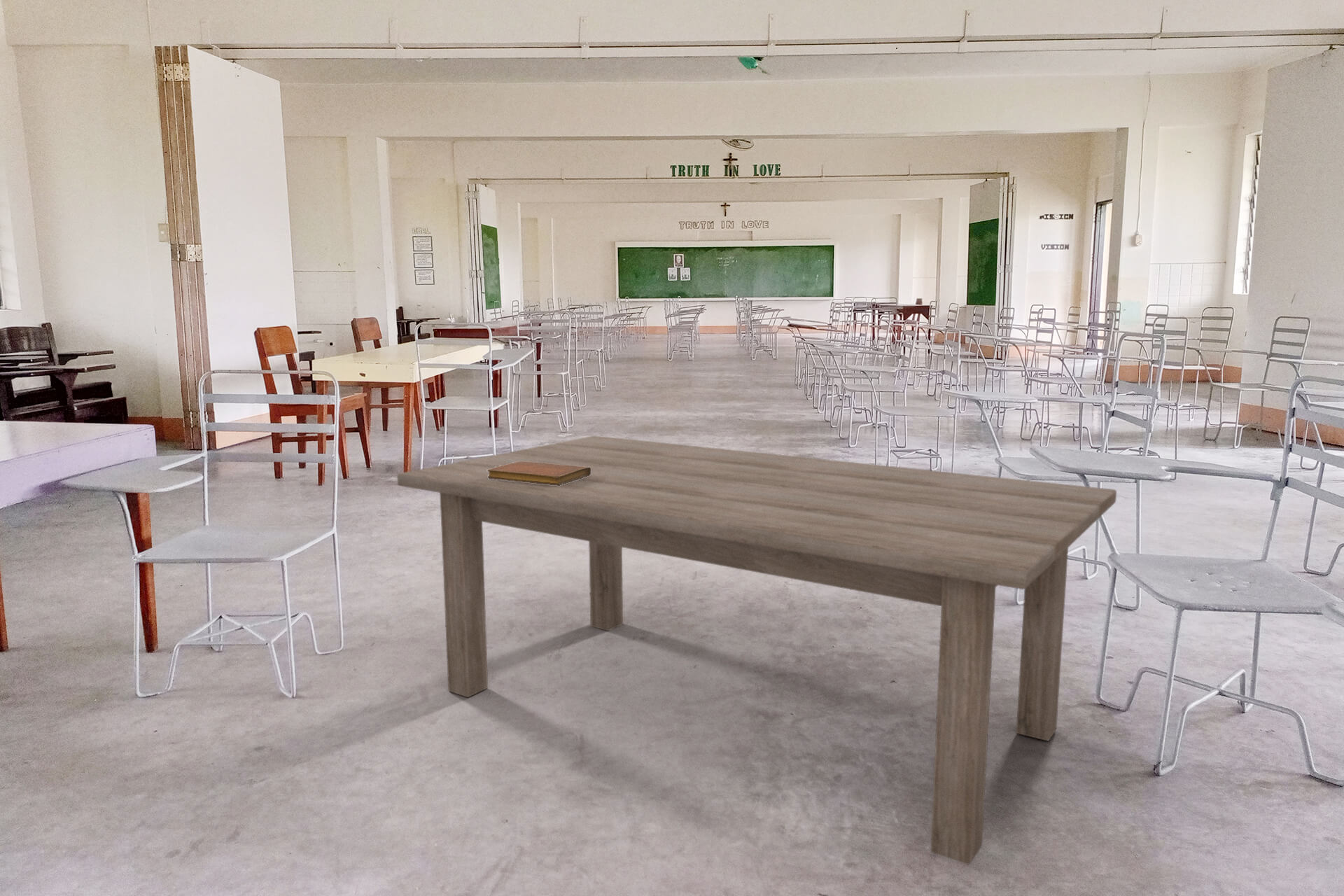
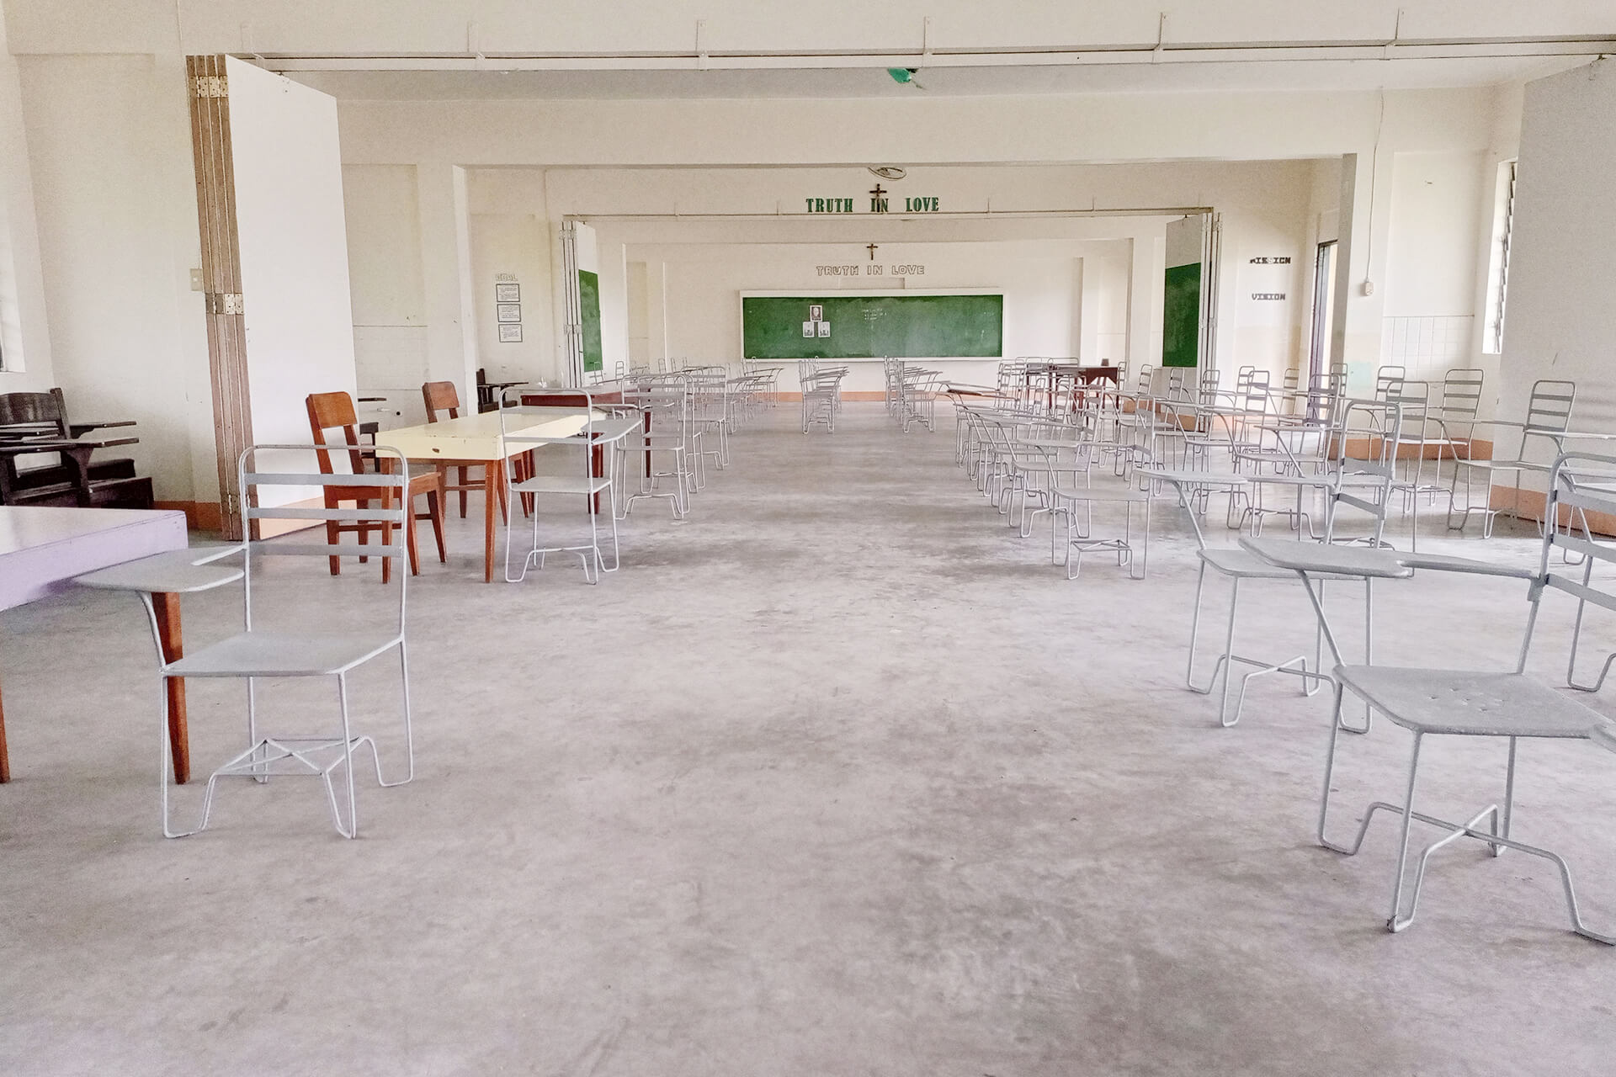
- notebook [487,461,591,486]
- dining table [396,435,1117,865]
